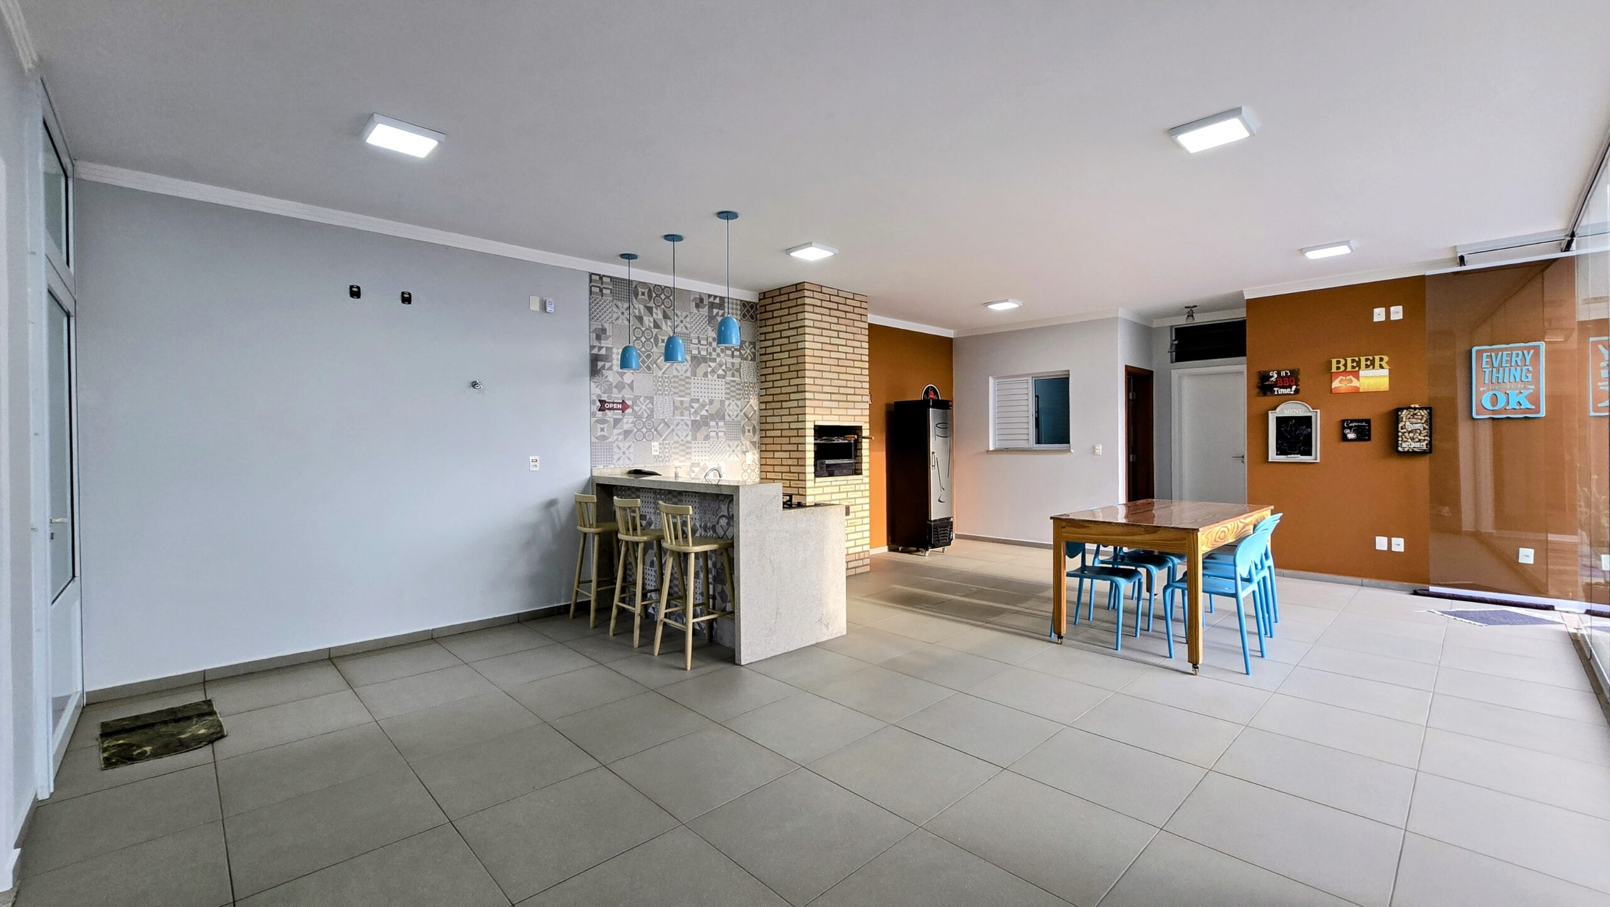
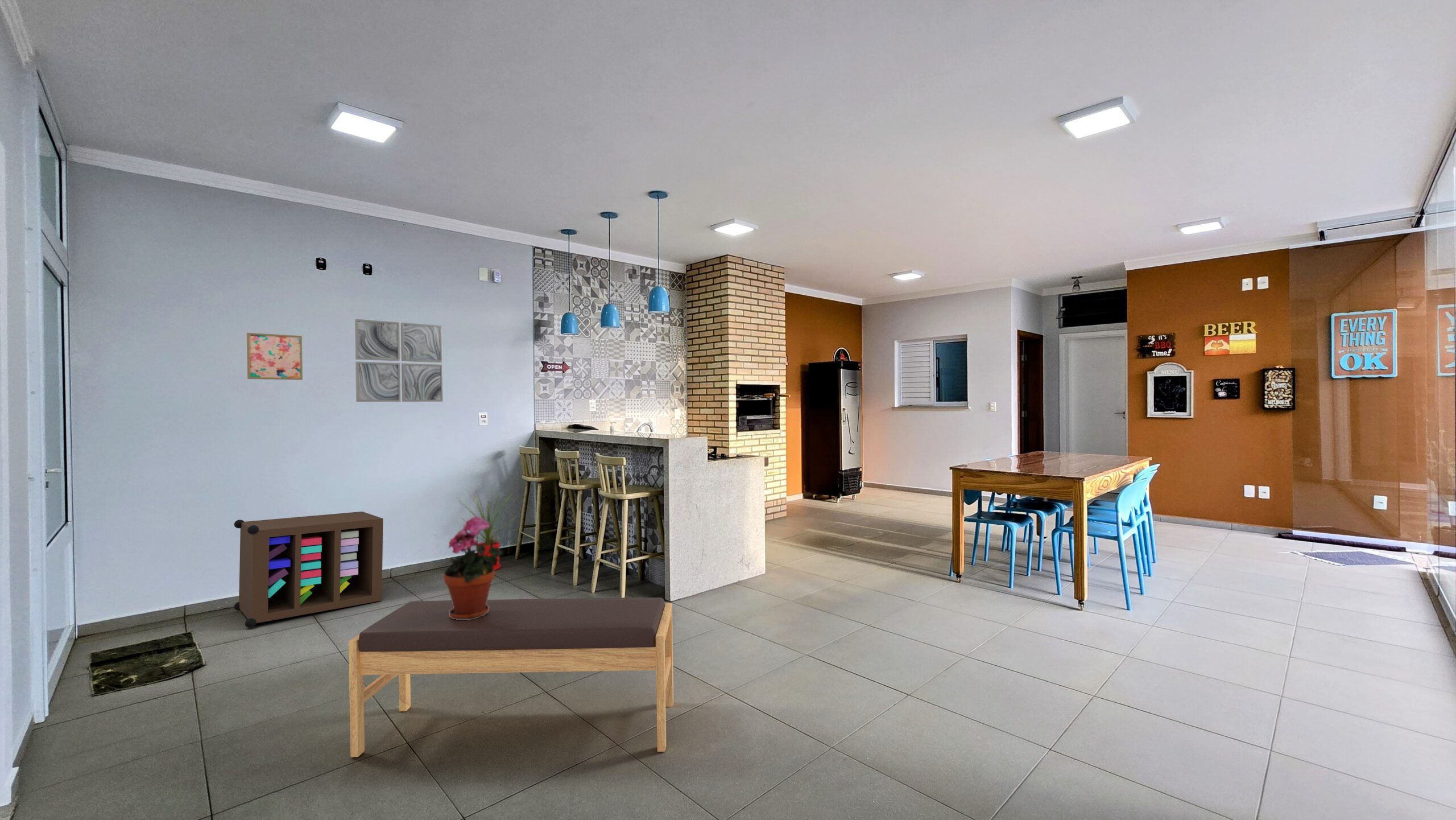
+ wall art [354,319,444,402]
+ wall art [246,332,303,381]
+ bench [348,597,674,757]
+ house plant [455,485,520,571]
+ storage cabinet [233,511,384,628]
+ potted plant [443,516,503,620]
